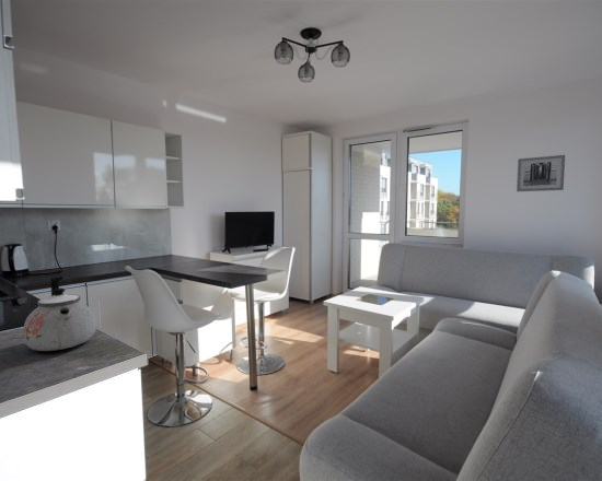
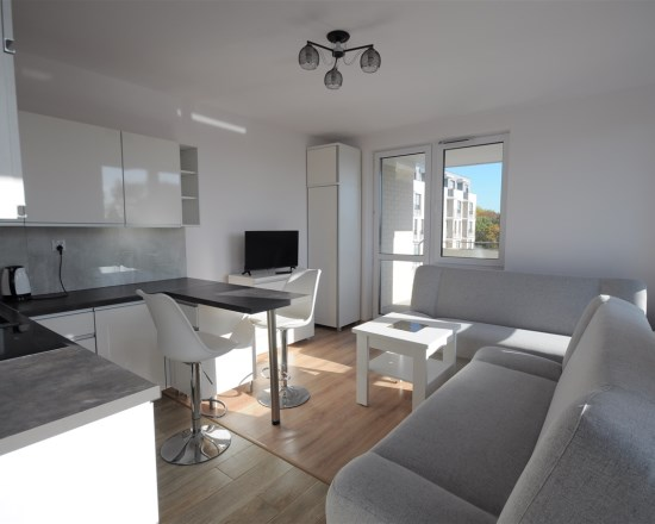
- kettle [22,274,97,352]
- wall art [516,154,566,192]
